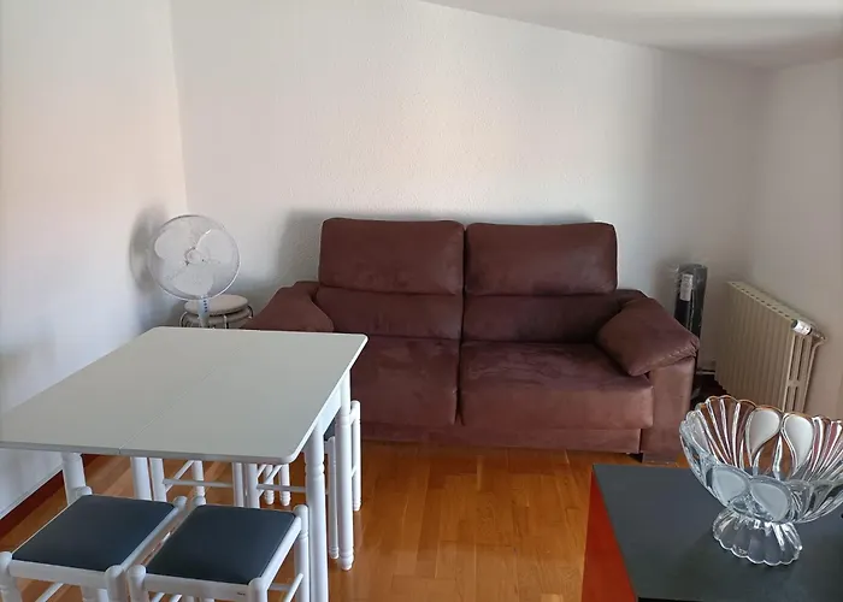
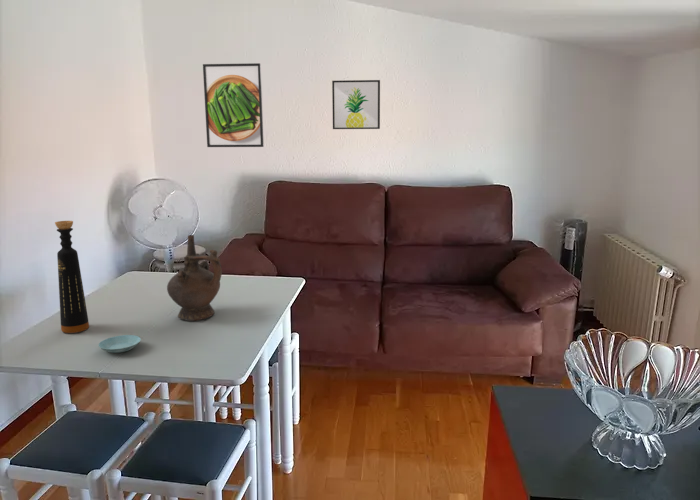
+ wall art [331,79,381,130]
+ ceremonial vessel [166,234,223,322]
+ saucer [98,334,142,354]
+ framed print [202,62,265,148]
+ bottle [54,220,90,334]
